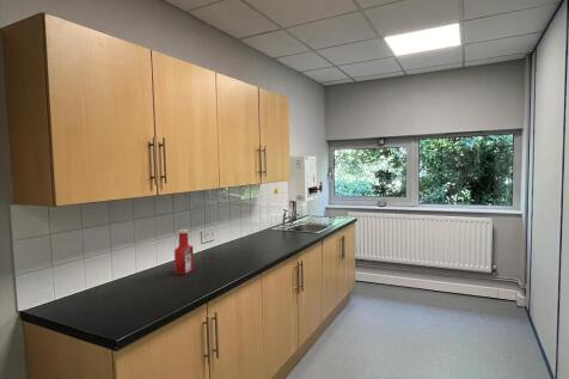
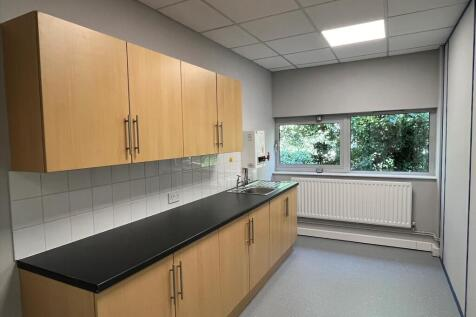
- soap bottle [173,228,195,276]
